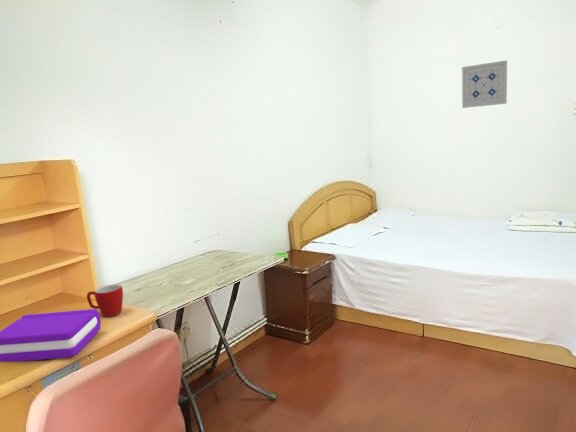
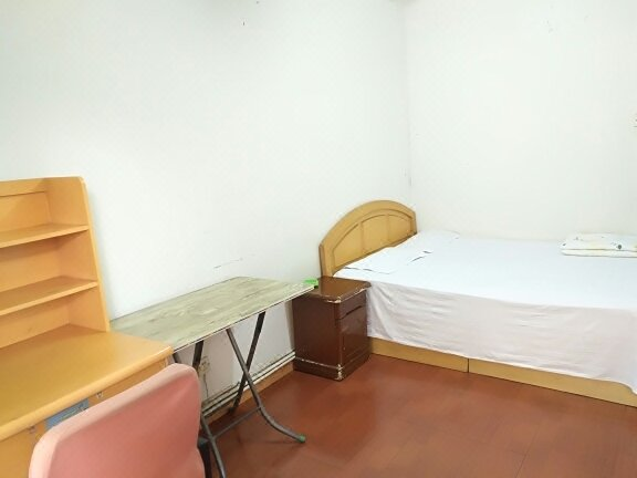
- book [0,308,102,363]
- mug [86,283,124,318]
- wall art [461,59,508,109]
